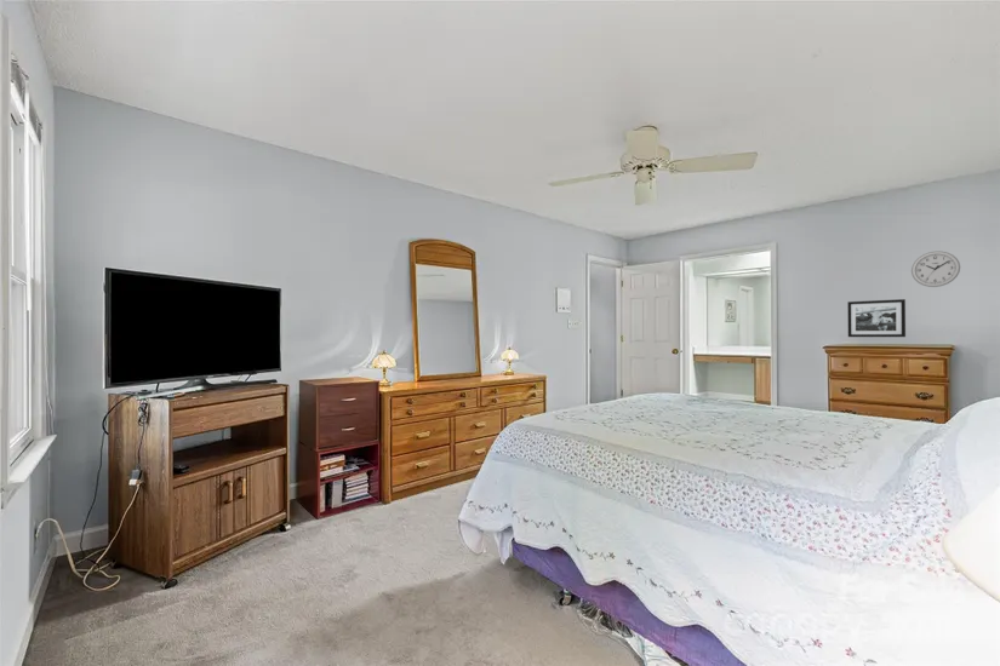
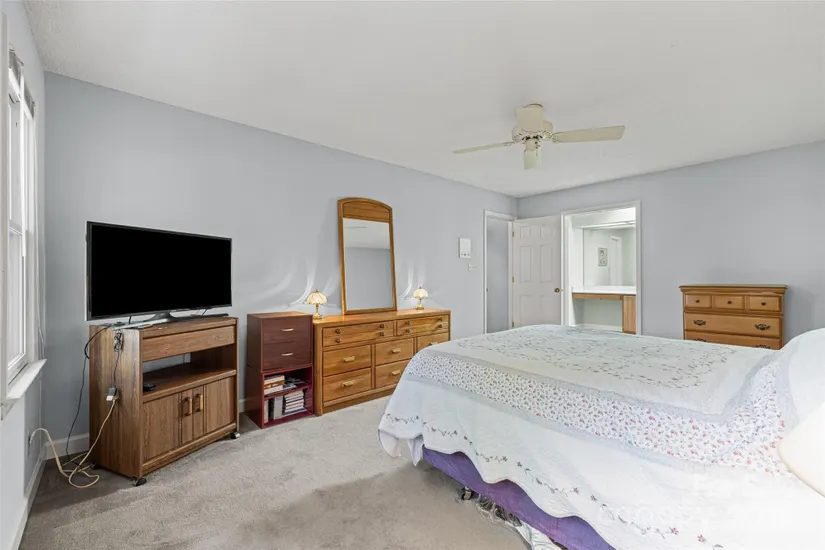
- wall clock [910,249,961,288]
- picture frame [846,298,907,338]
